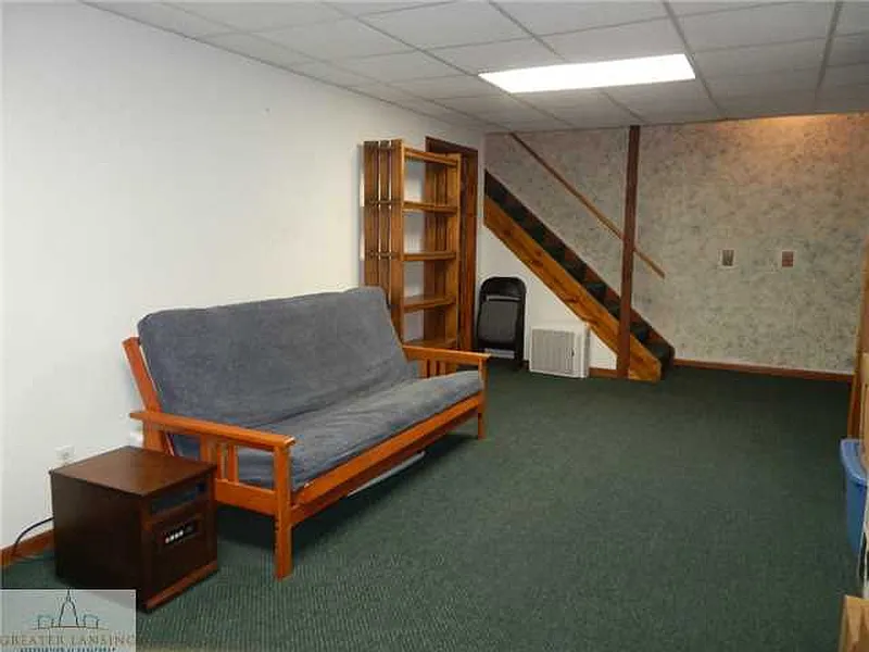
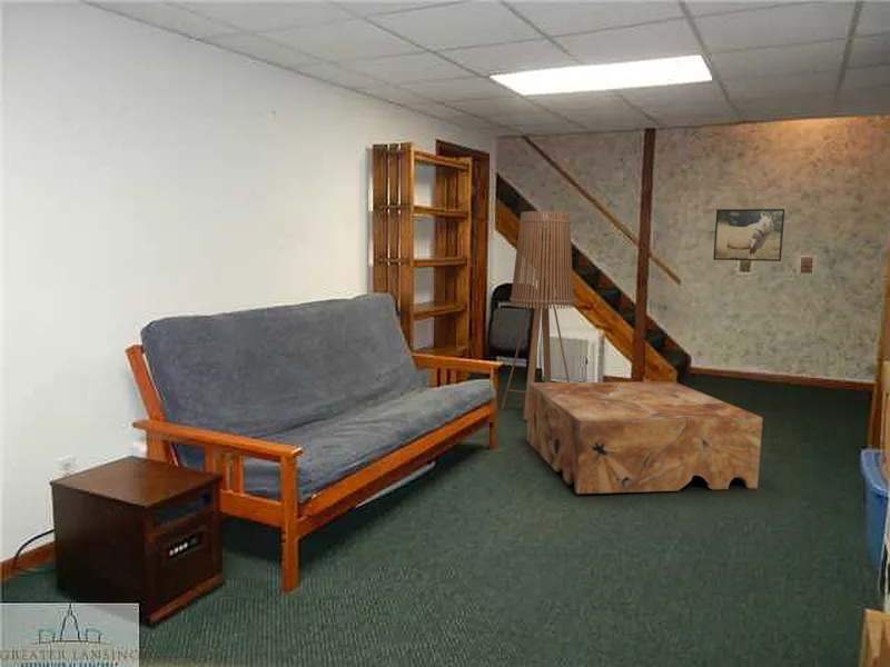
+ coffee table [526,380,764,495]
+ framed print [712,208,785,262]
+ floor lamp [501,210,576,422]
